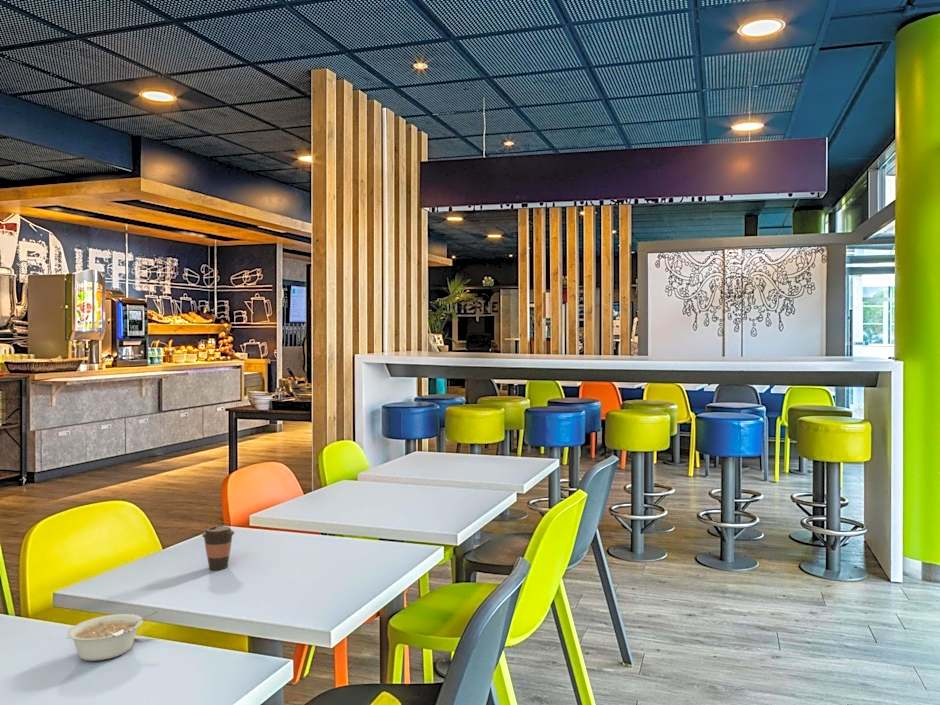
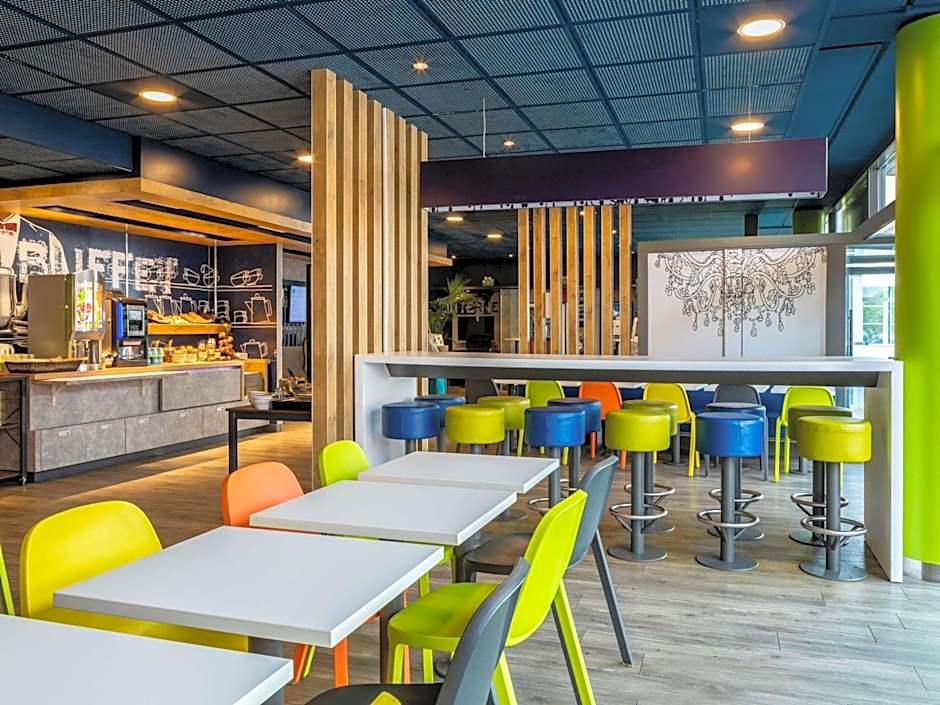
- legume [66,610,159,662]
- coffee cup [201,525,235,571]
